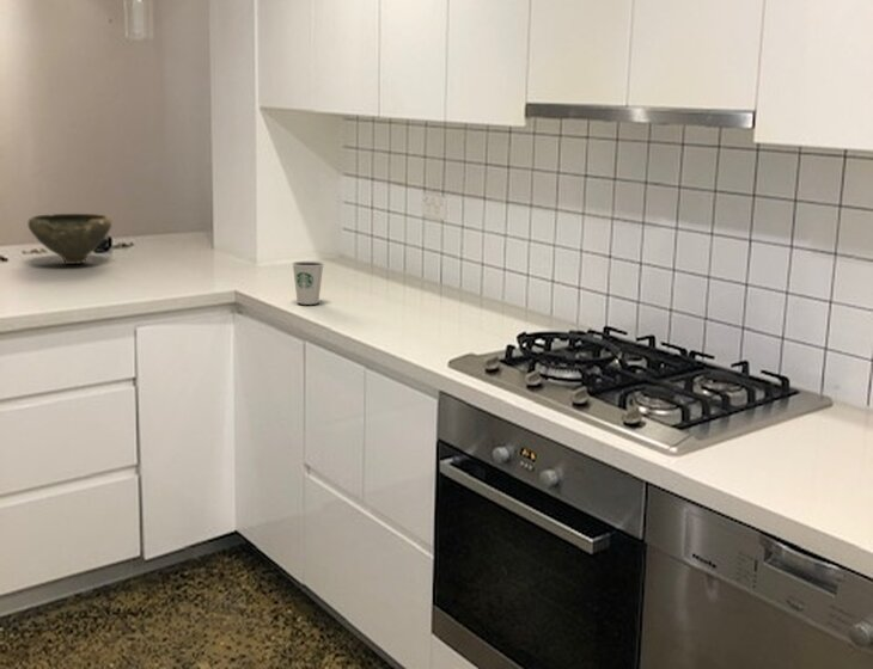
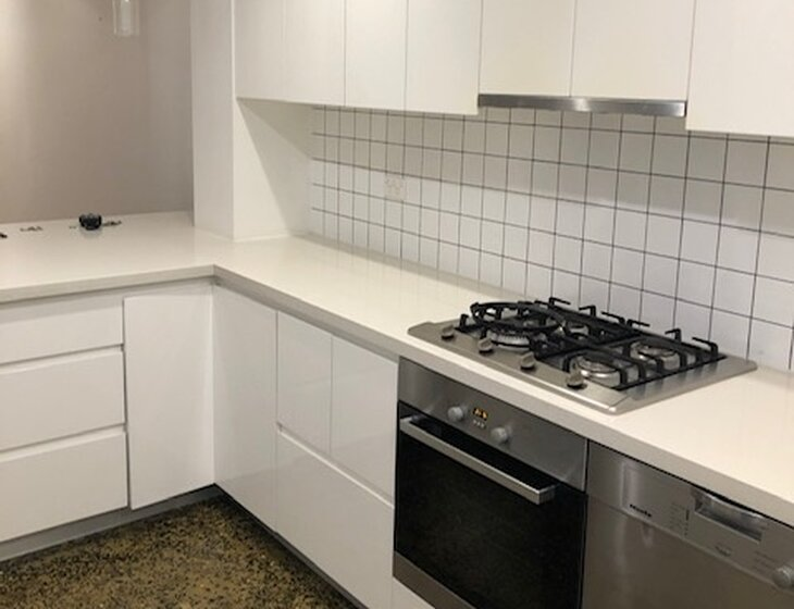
- bowl [26,213,112,265]
- dixie cup [291,260,325,306]
